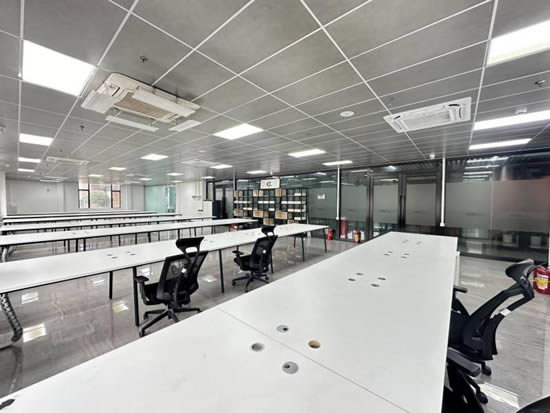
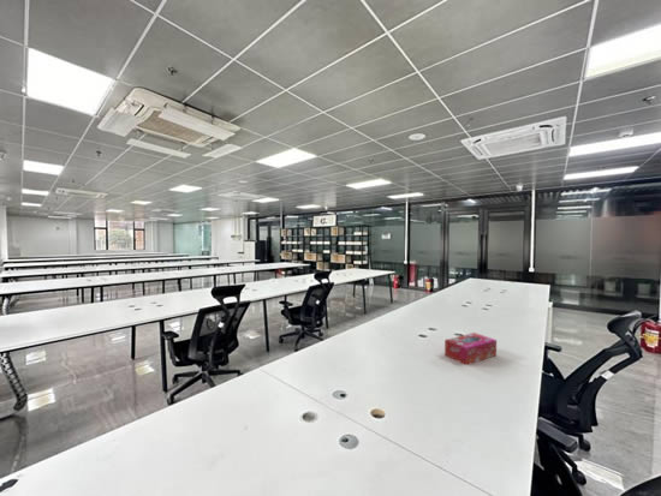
+ tissue box [443,331,498,366]
